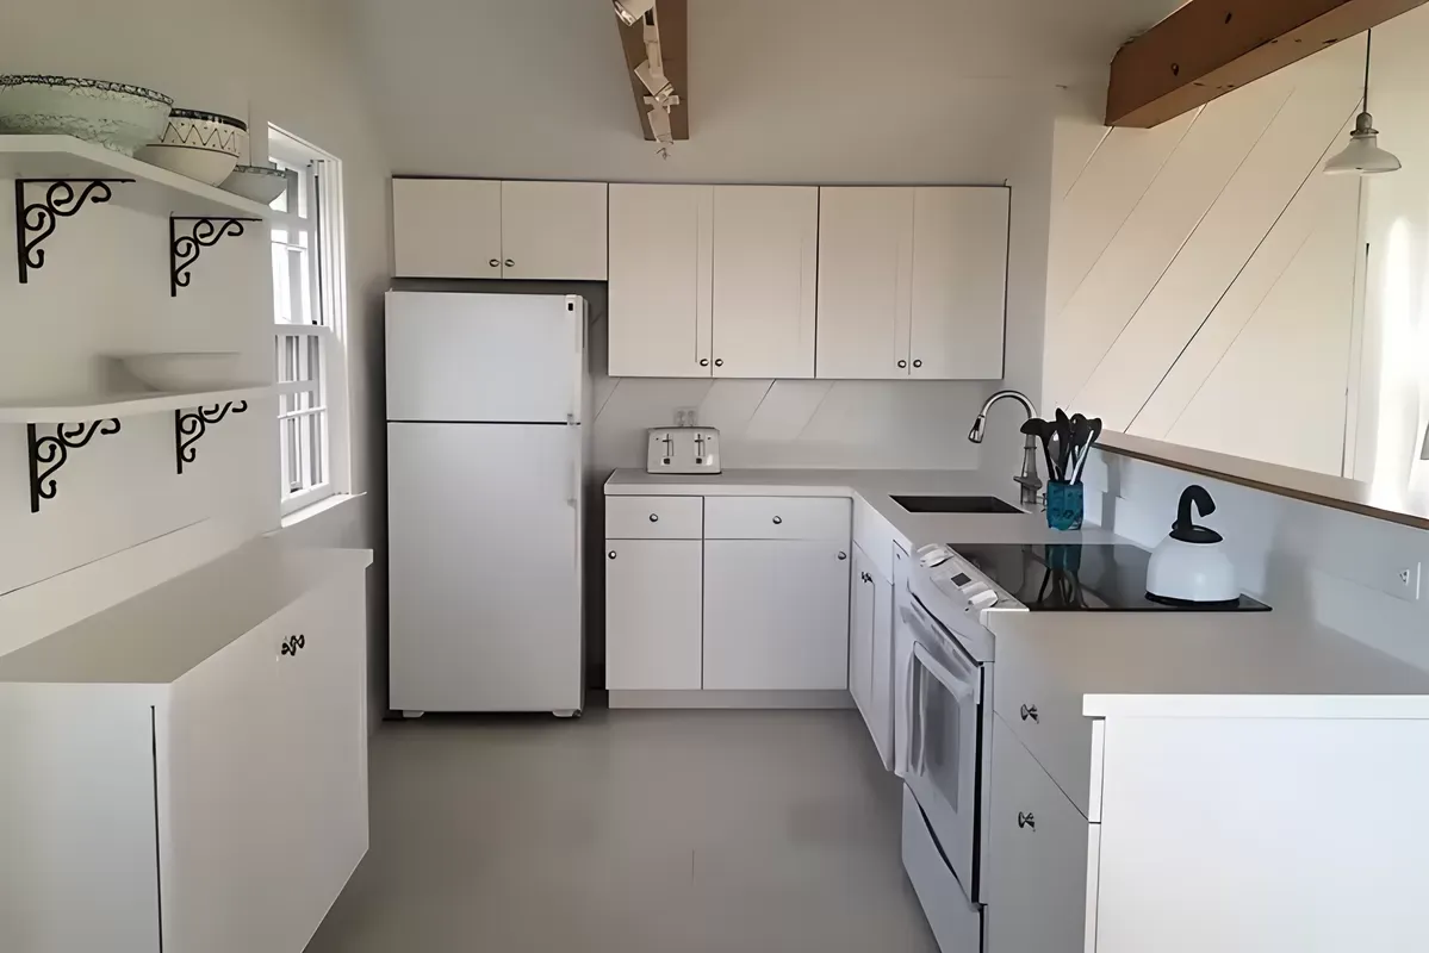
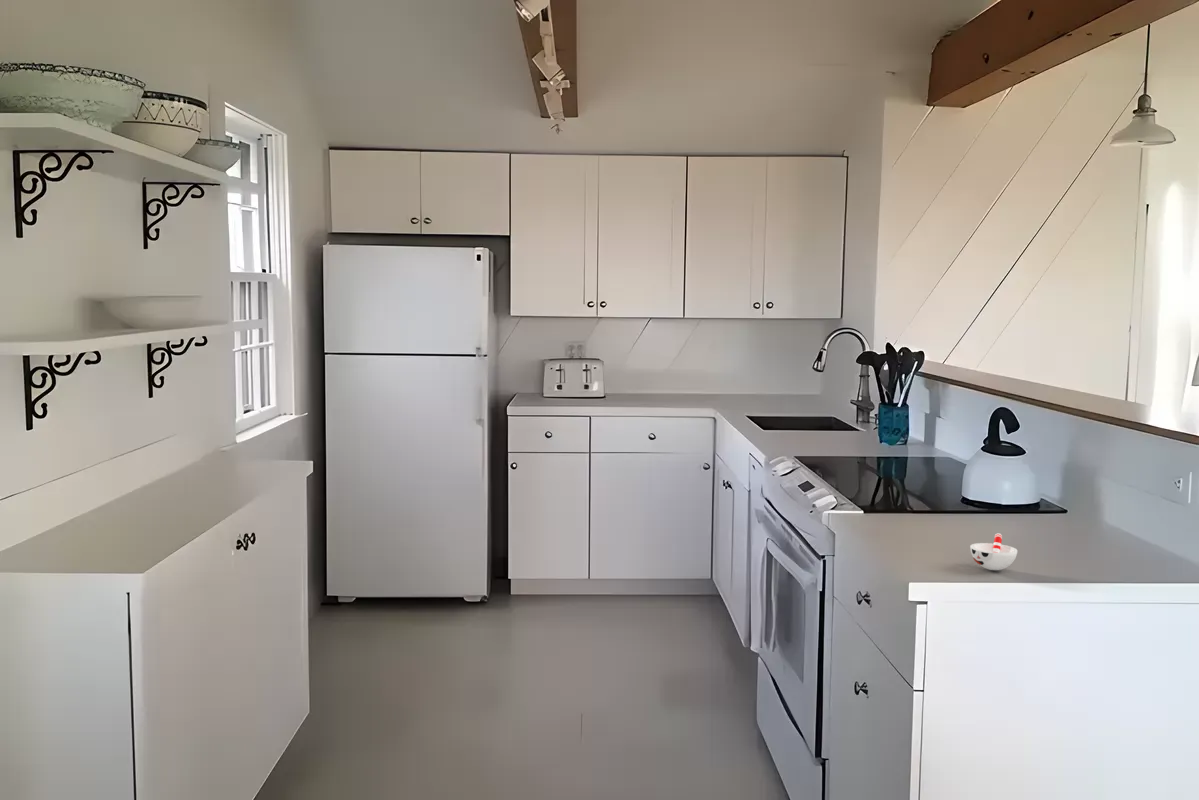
+ cup [969,532,1018,571]
